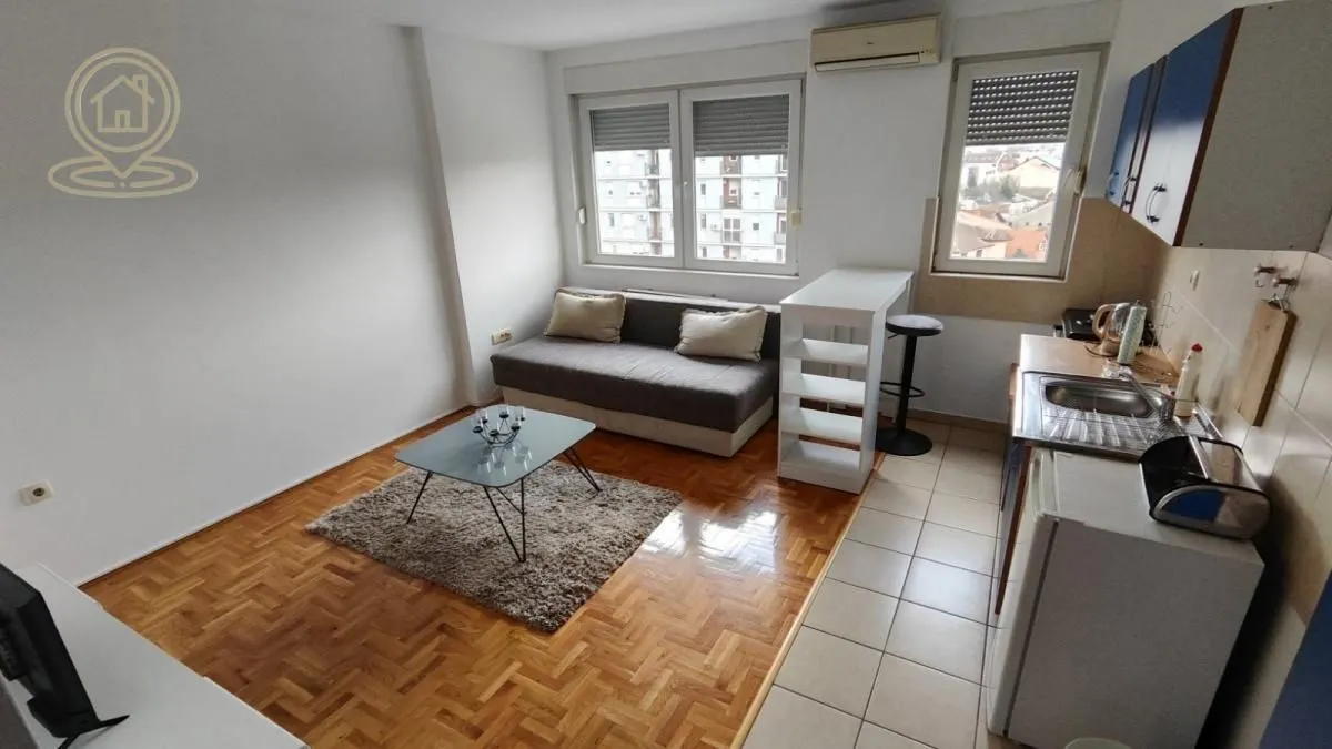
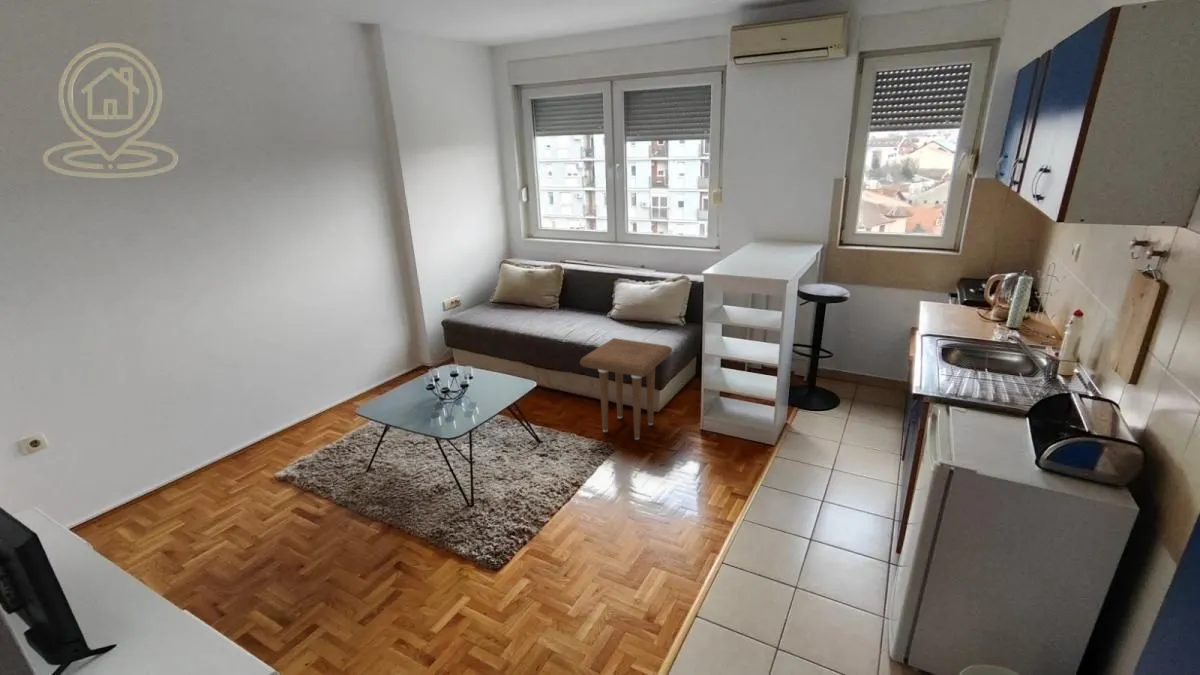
+ side table [579,337,673,441]
